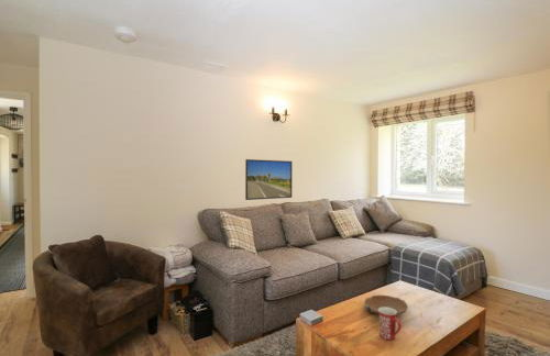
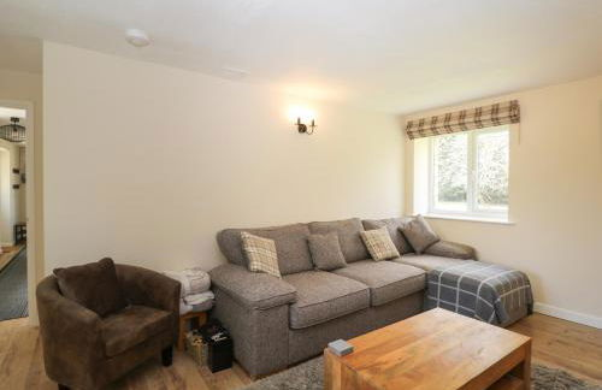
- bowl [363,294,409,316]
- mug [378,308,403,341]
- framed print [244,158,294,201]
